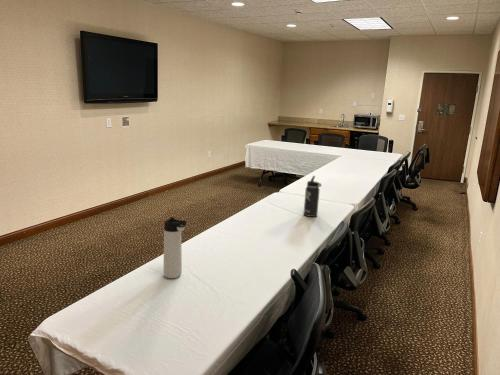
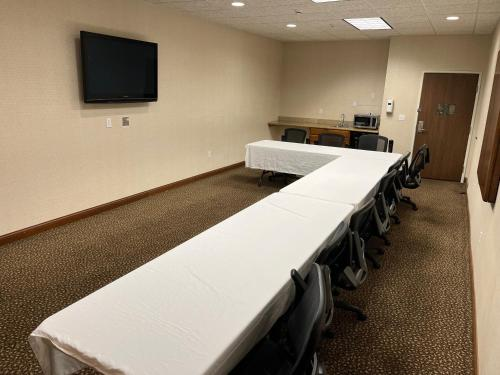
- thermos bottle [163,216,188,279]
- thermos bottle [303,175,322,218]
